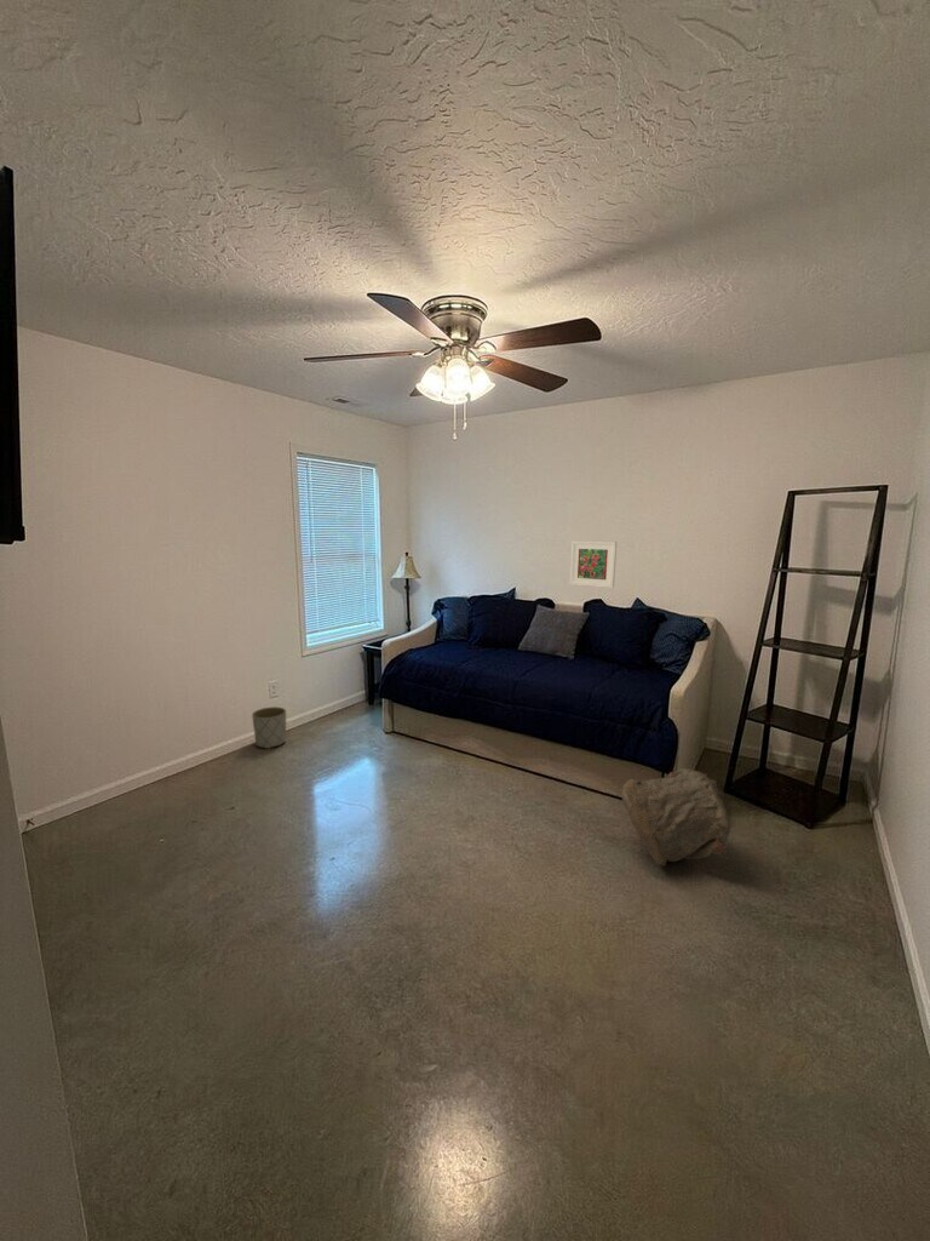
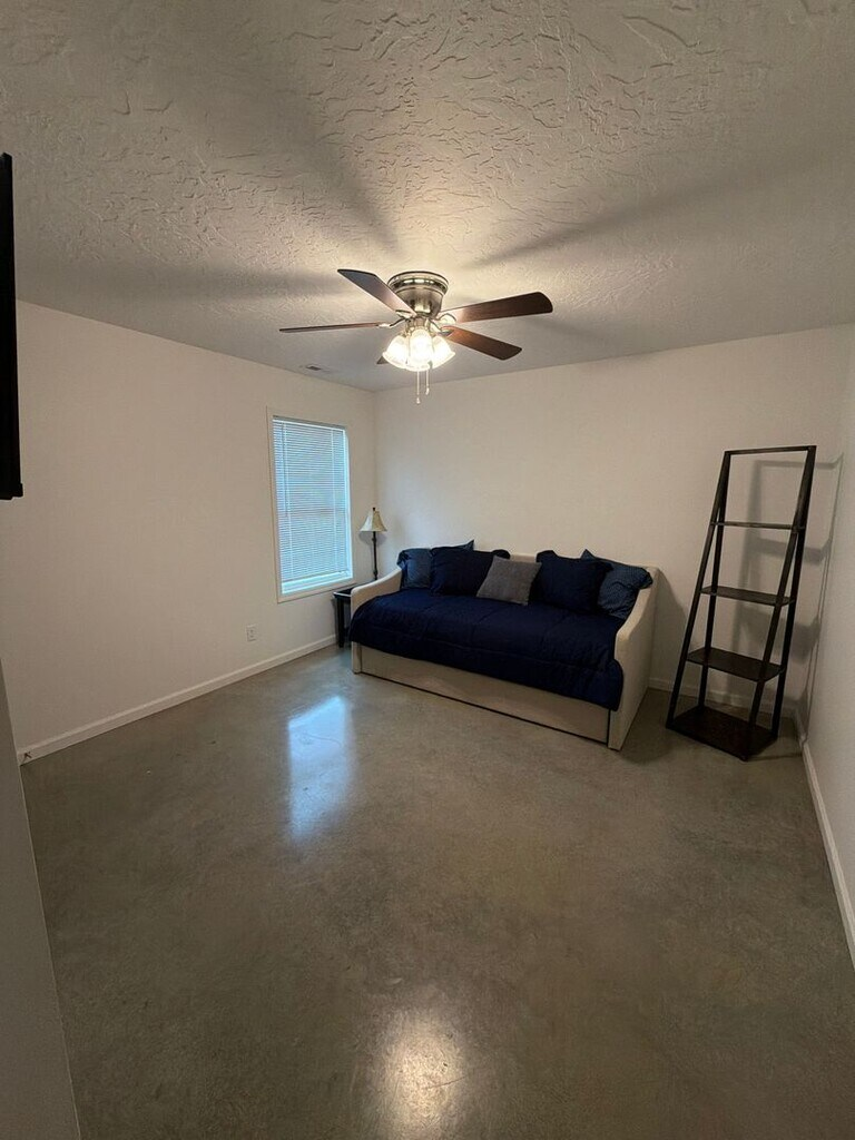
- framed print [569,539,618,589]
- bag [620,767,731,868]
- planter [251,705,287,750]
